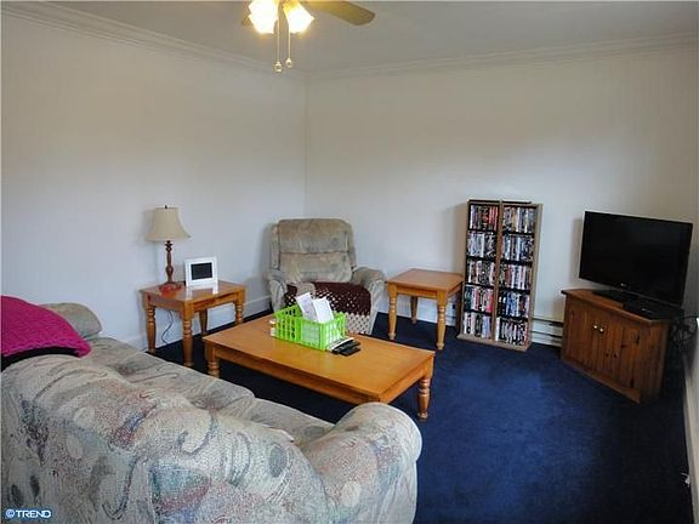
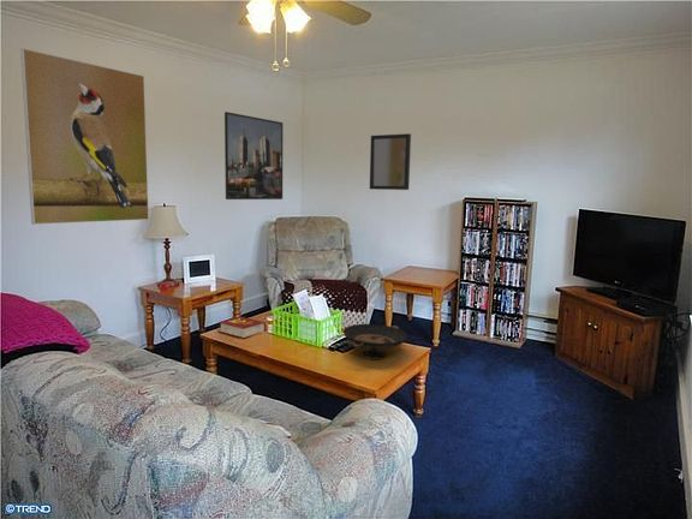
+ home mirror [369,132,412,191]
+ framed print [223,111,284,201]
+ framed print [19,47,150,226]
+ decorative bowl [342,323,408,360]
+ book [217,315,267,340]
